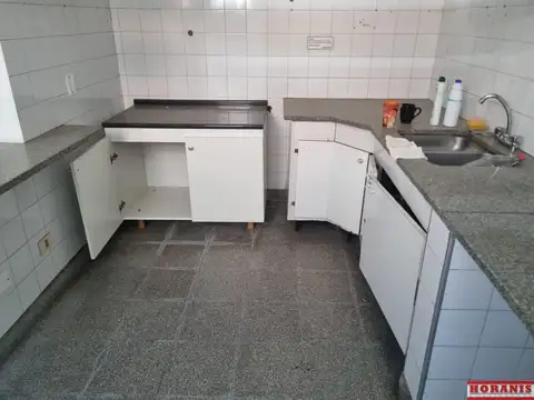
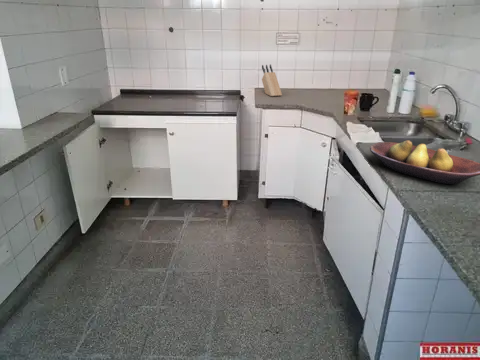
+ fruit bowl [369,140,480,185]
+ knife block [261,64,283,97]
